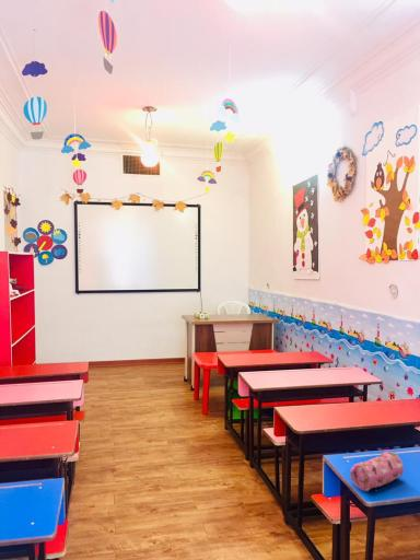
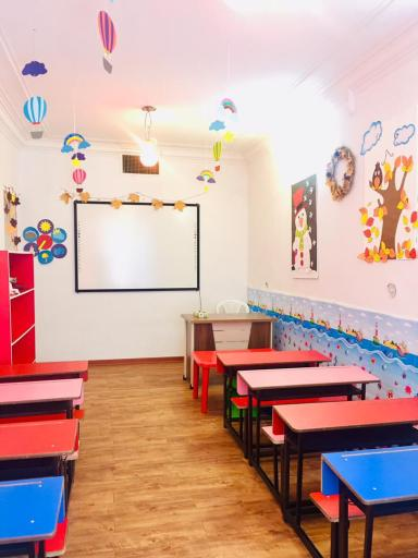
- pencil case [349,451,405,492]
